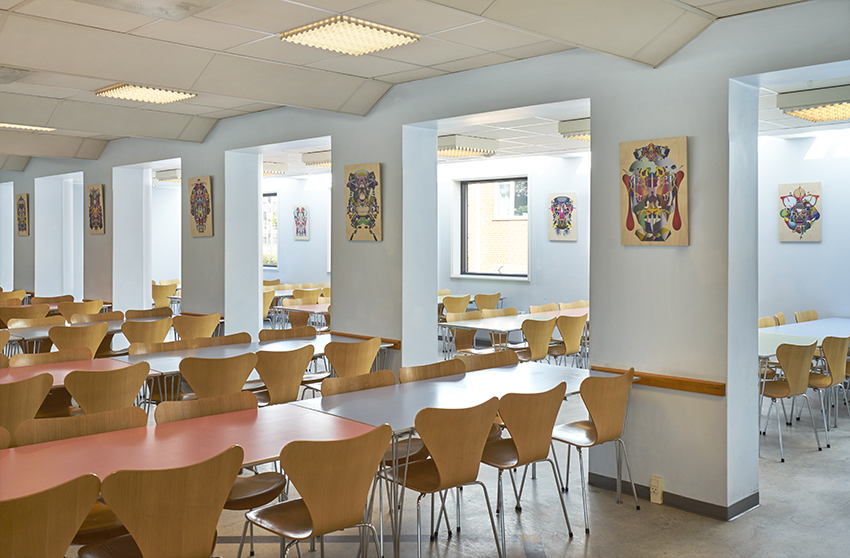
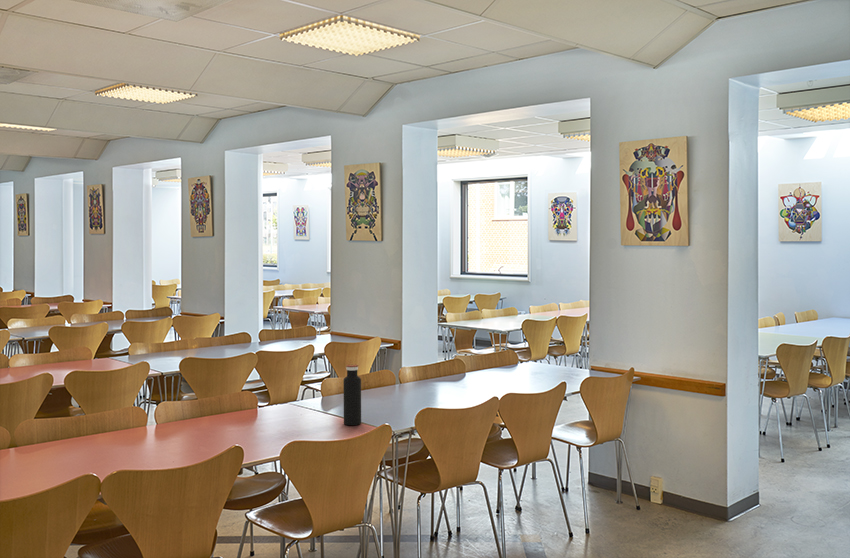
+ water bottle [343,364,362,426]
